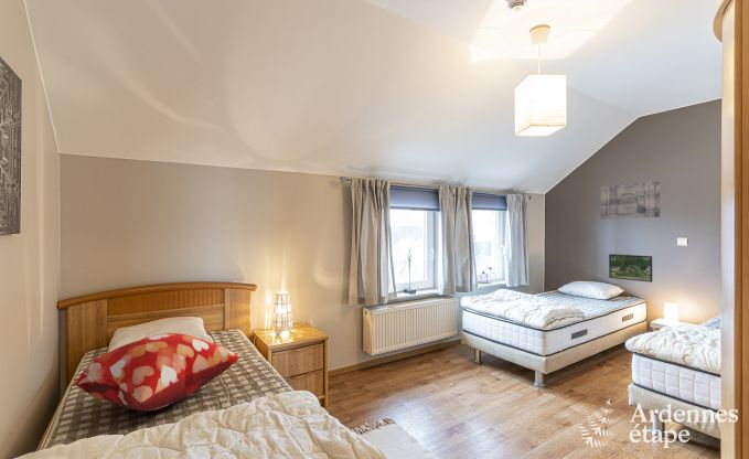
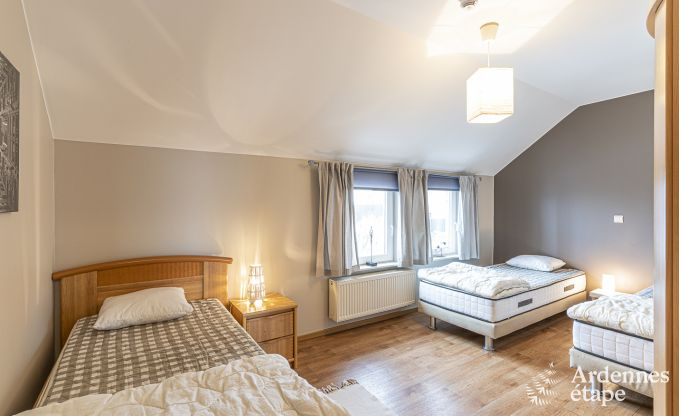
- decorative pillow [72,332,240,412]
- wall art [599,180,661,220]
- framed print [608,253,653,284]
